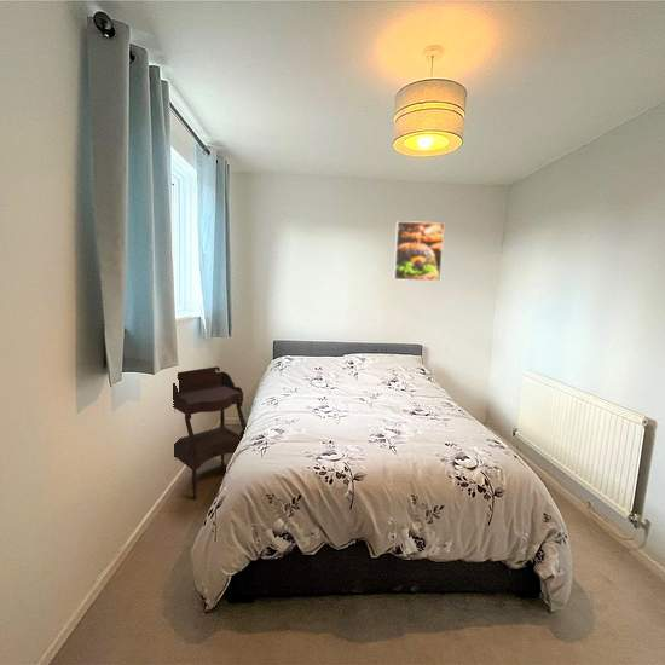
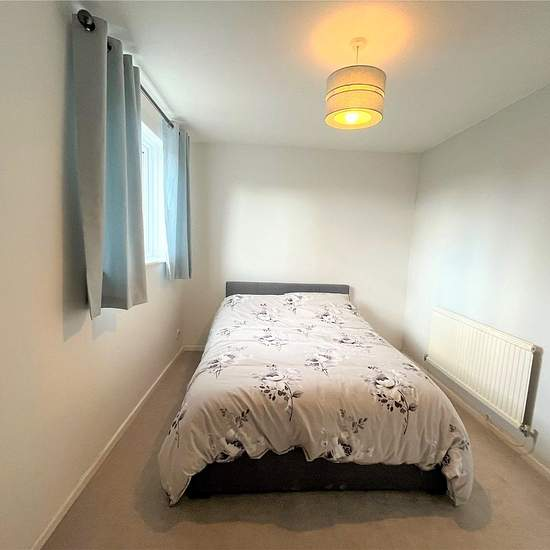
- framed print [393,220,445,282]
- side table [173,365,248,501]
